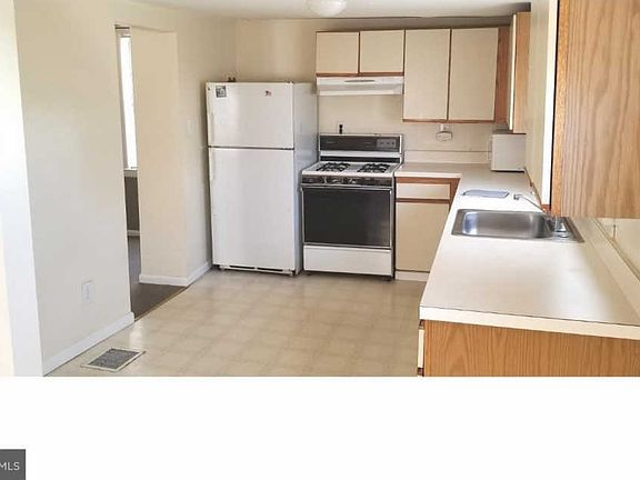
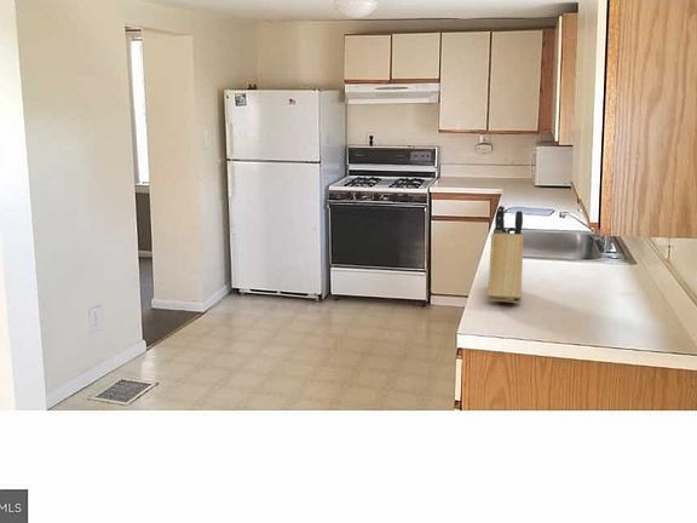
+ knife block [486,205,524,305]
